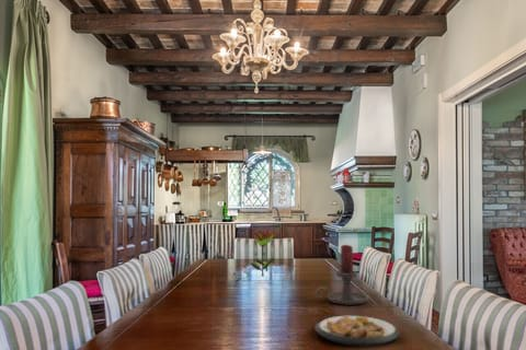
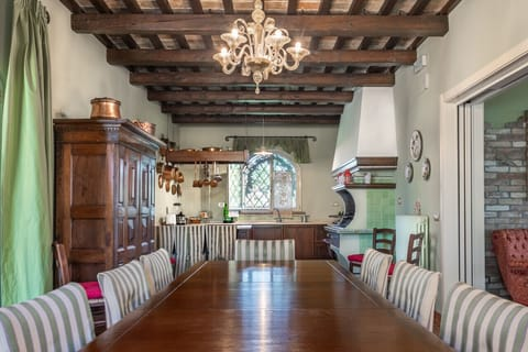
- candle holder [315,244,368,306]
- flower [231,225,277,283]
- plate [313,315,401,348]
